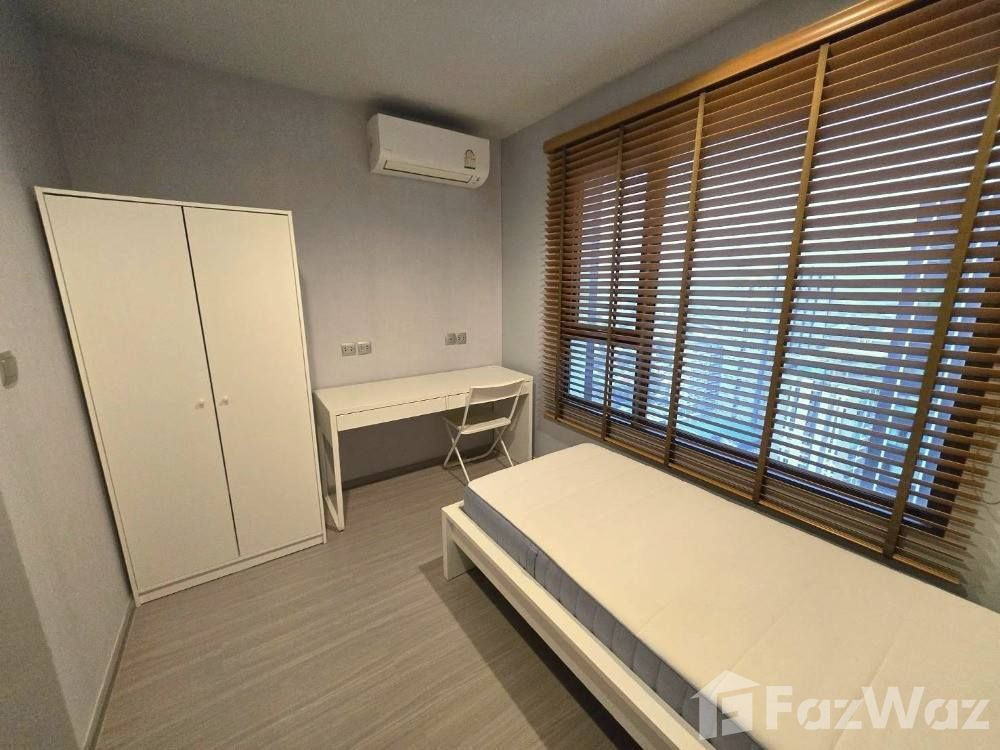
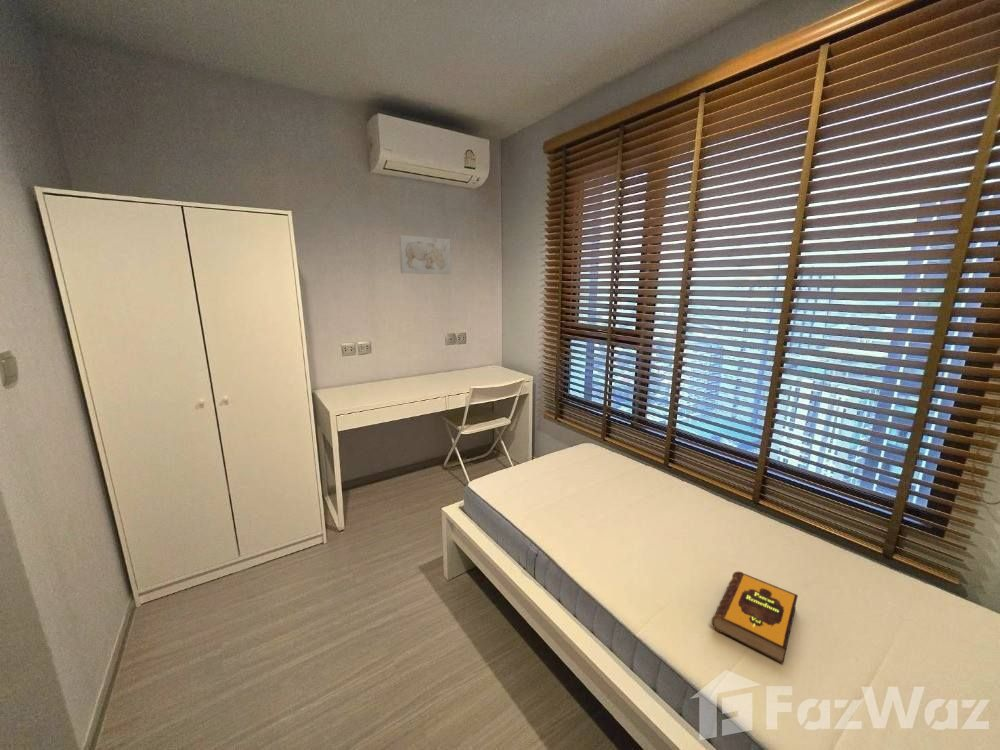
+ hardback book [711,570,799,665]
+ wall art [398,234,452,275]
